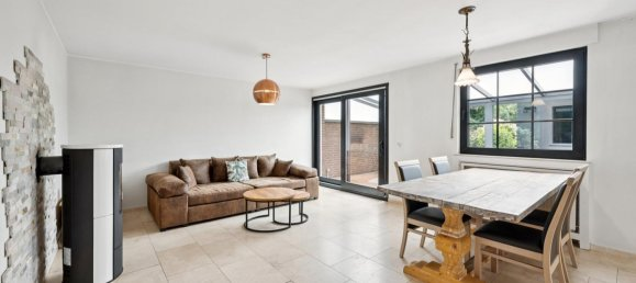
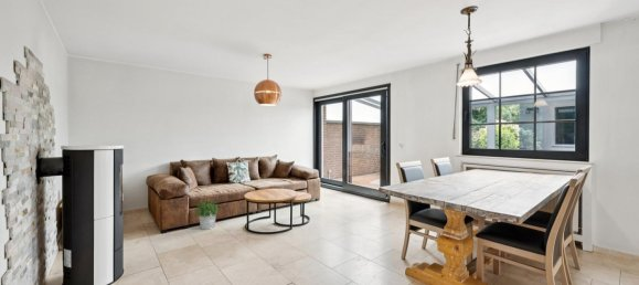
+ potted plant [193,199,220,231]
